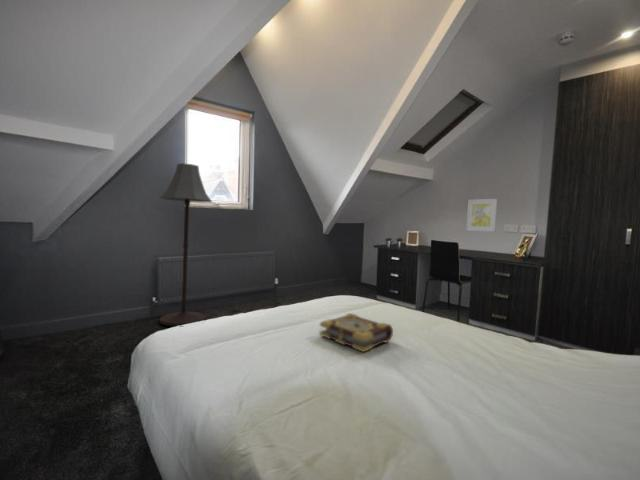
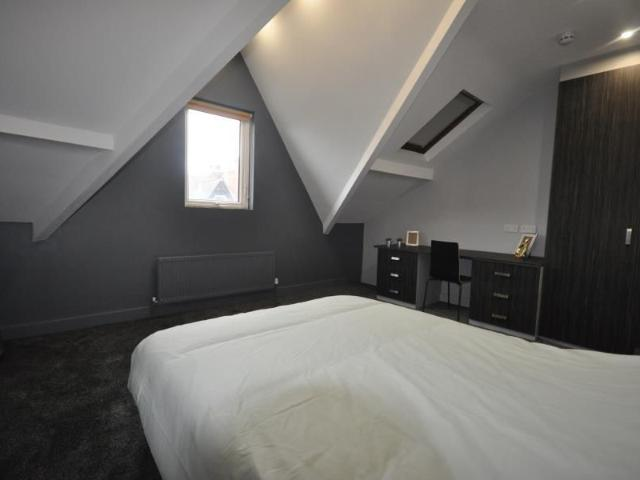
- book [319,312,394,353]
- wall art [465,198,498,233]
- floor lamp [159,162,213,327]
